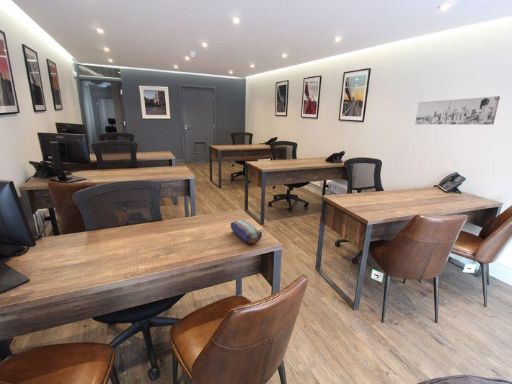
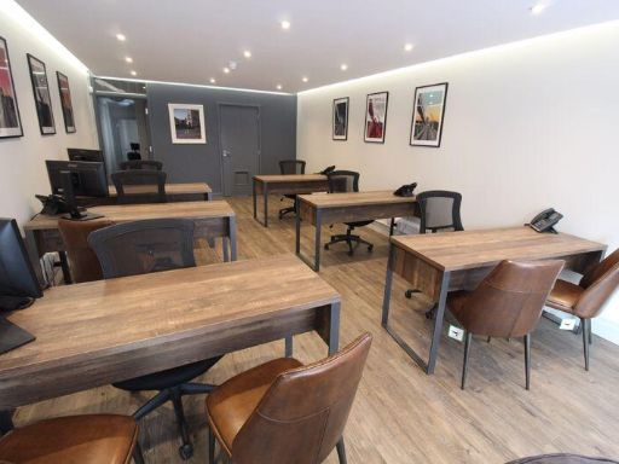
- wall art [414,95,501,126]
- pencil case [230,219,263,245]
